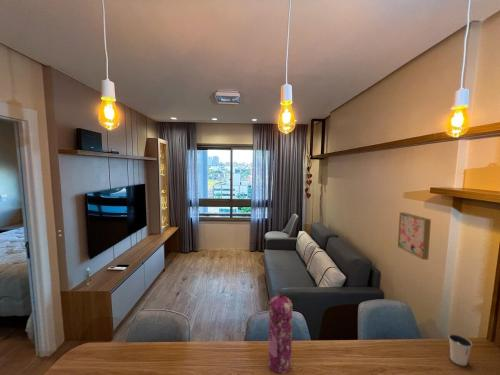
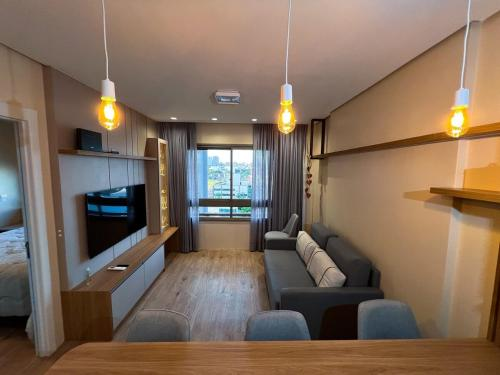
- wall art [397,211,432,261]
- dixie cup [448,333,473,367]
- gas cylinder [267,290,293,375]
